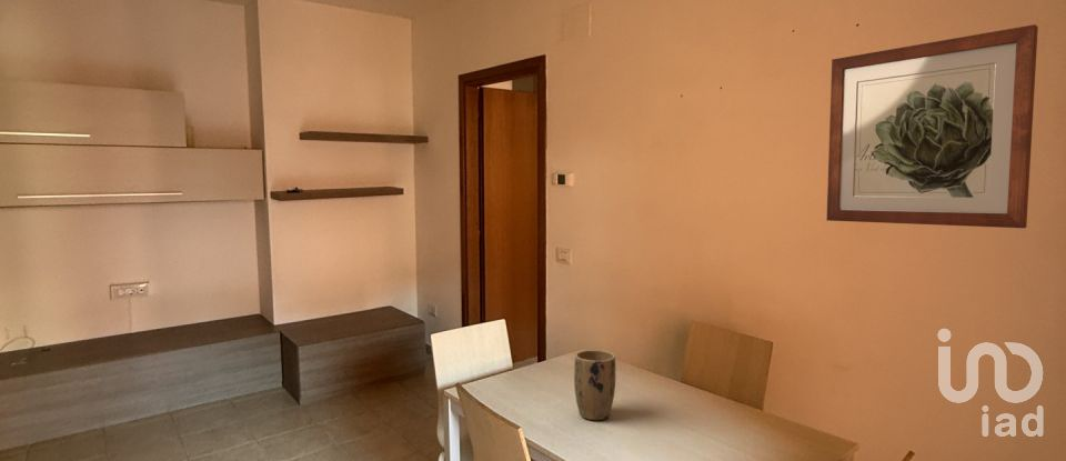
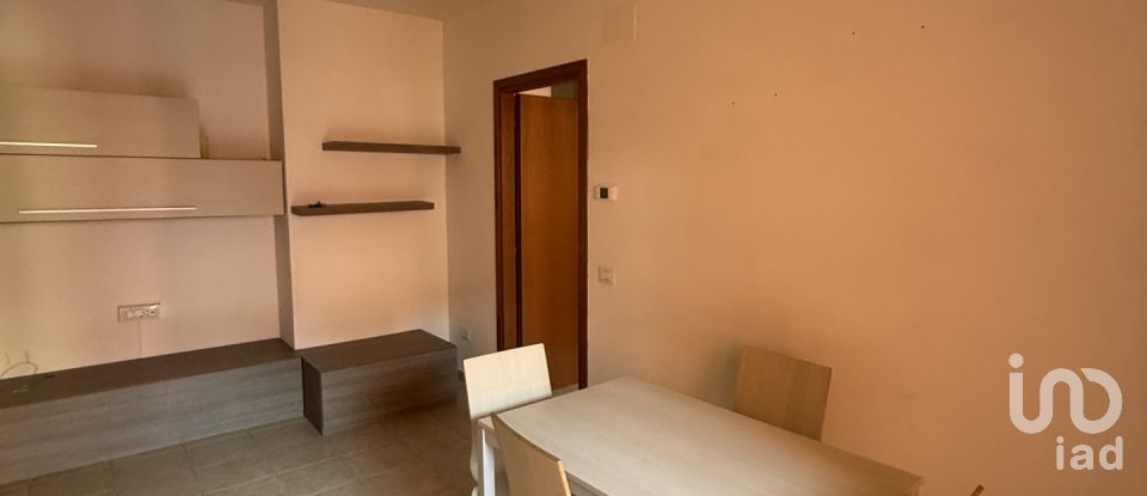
- plant pot [573,349,616,421]
- wall art [826,23,1039,229]
